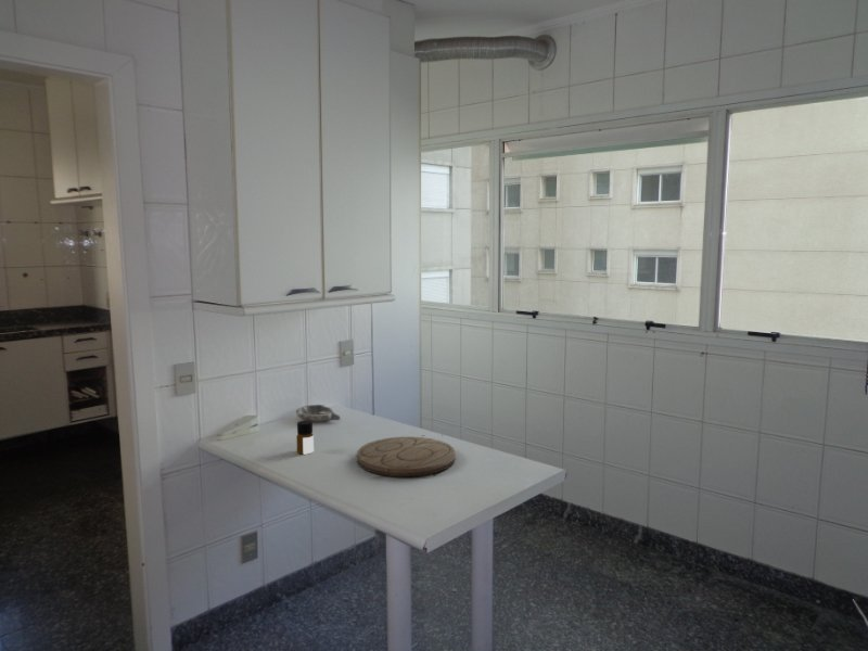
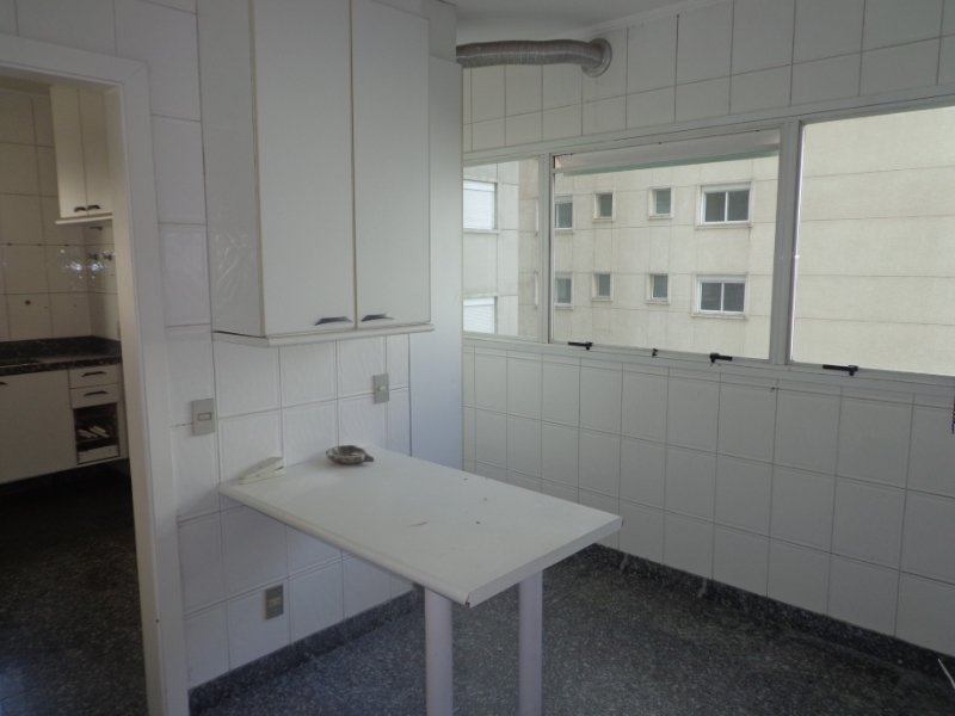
- bottle [295,420,315,455]
- cutting board [356,436,457,477]
